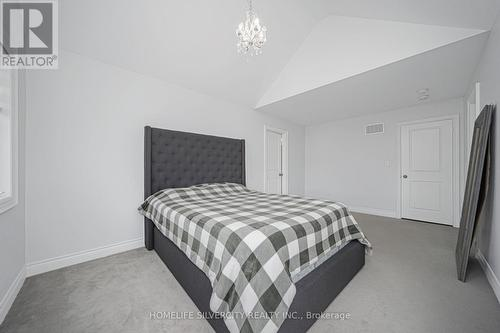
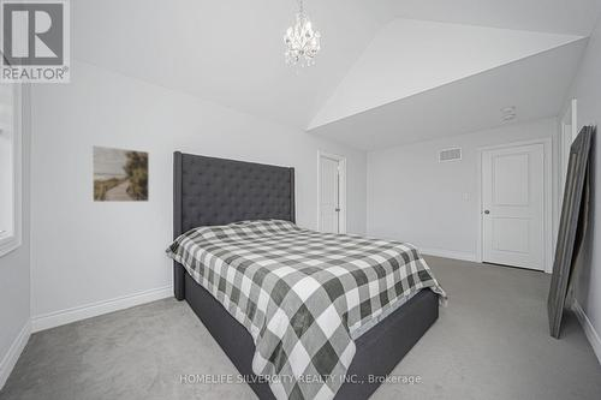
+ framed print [91,144,150,203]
